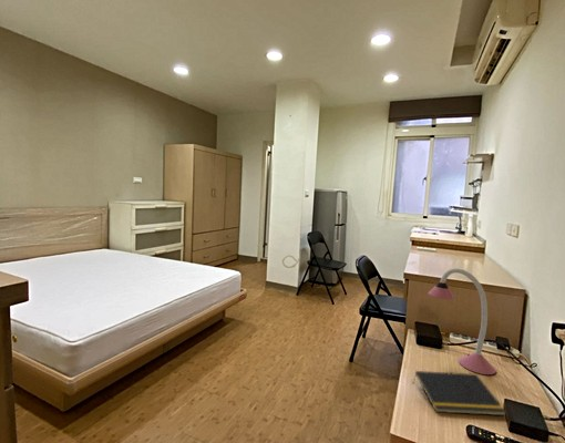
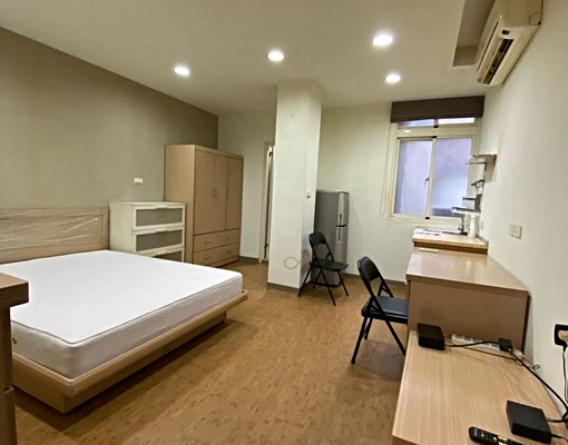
- notepad [412,370,507,416]
- desk lamp [428,267,496,375]
